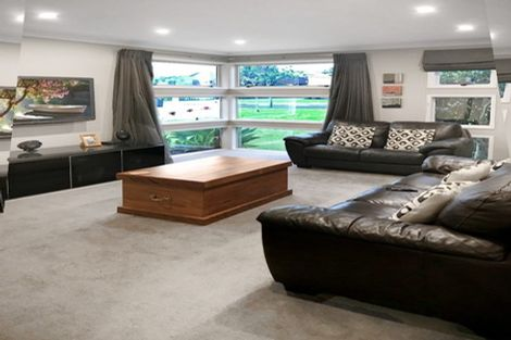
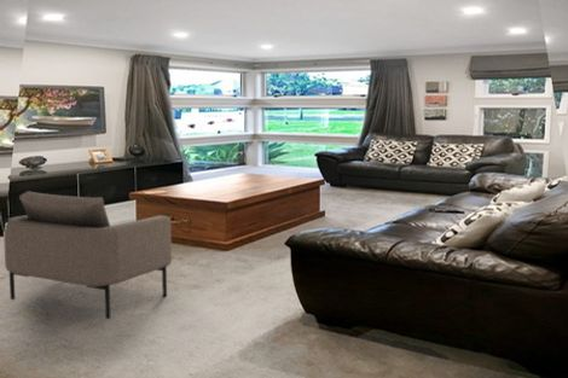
+ armchair [2,191,173,320]
